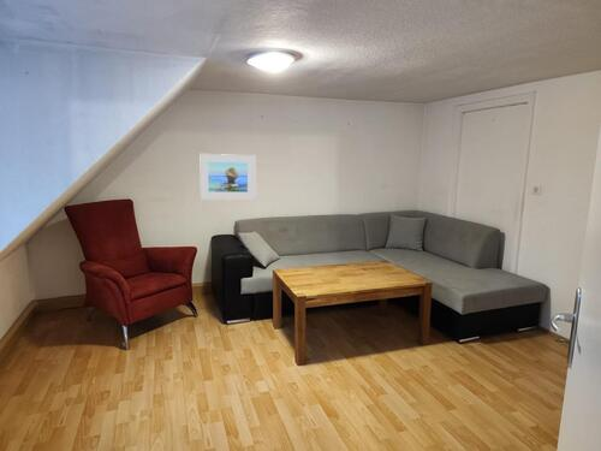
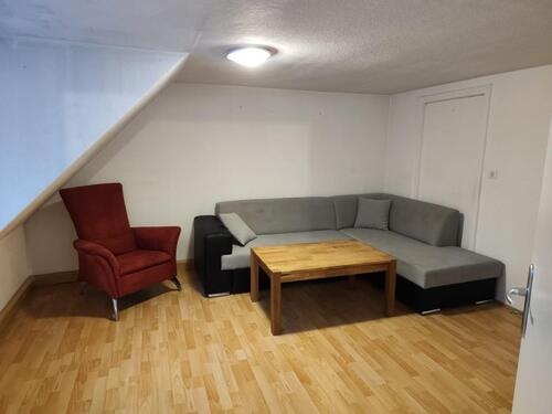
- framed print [198,153,256,201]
